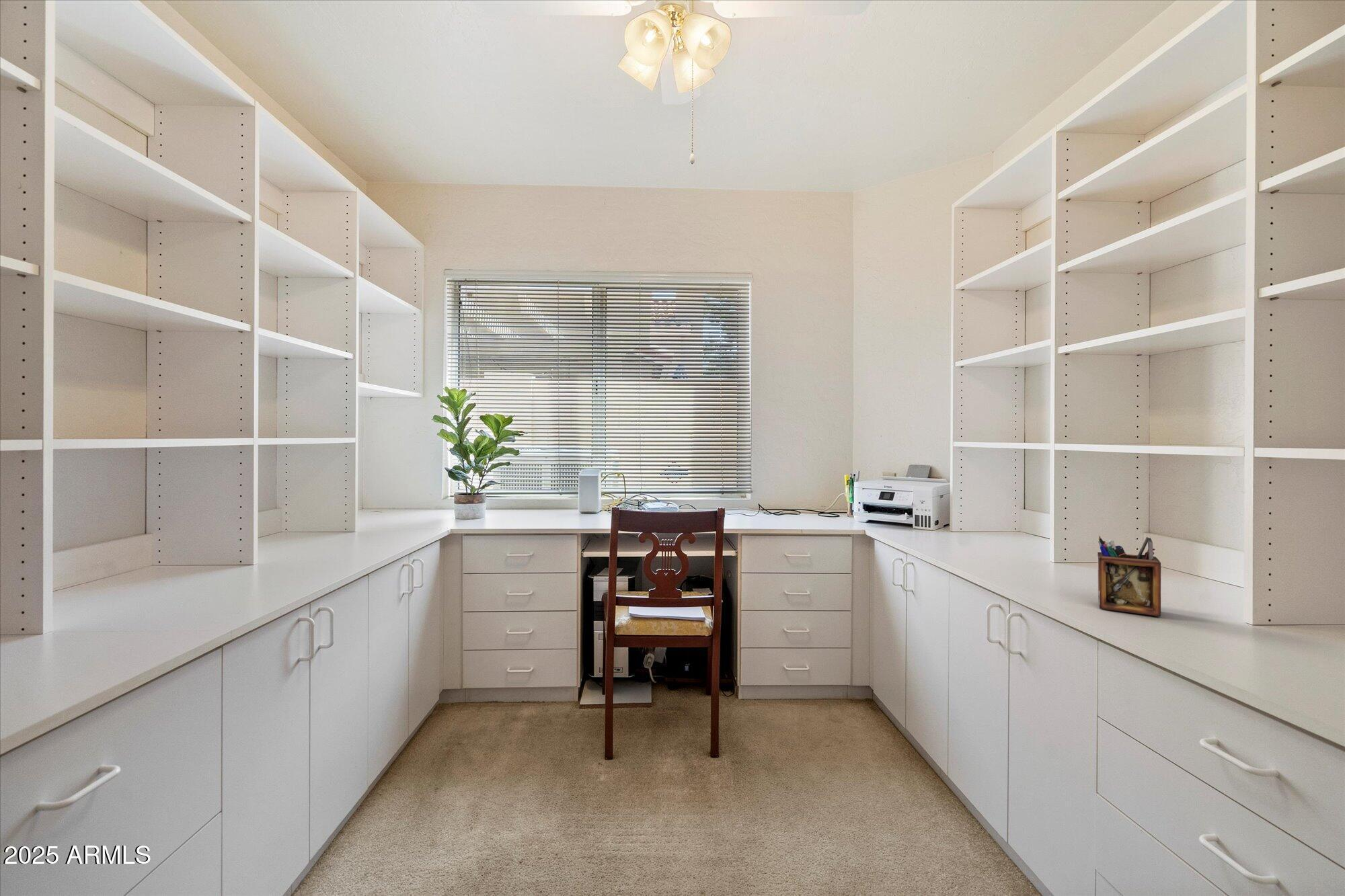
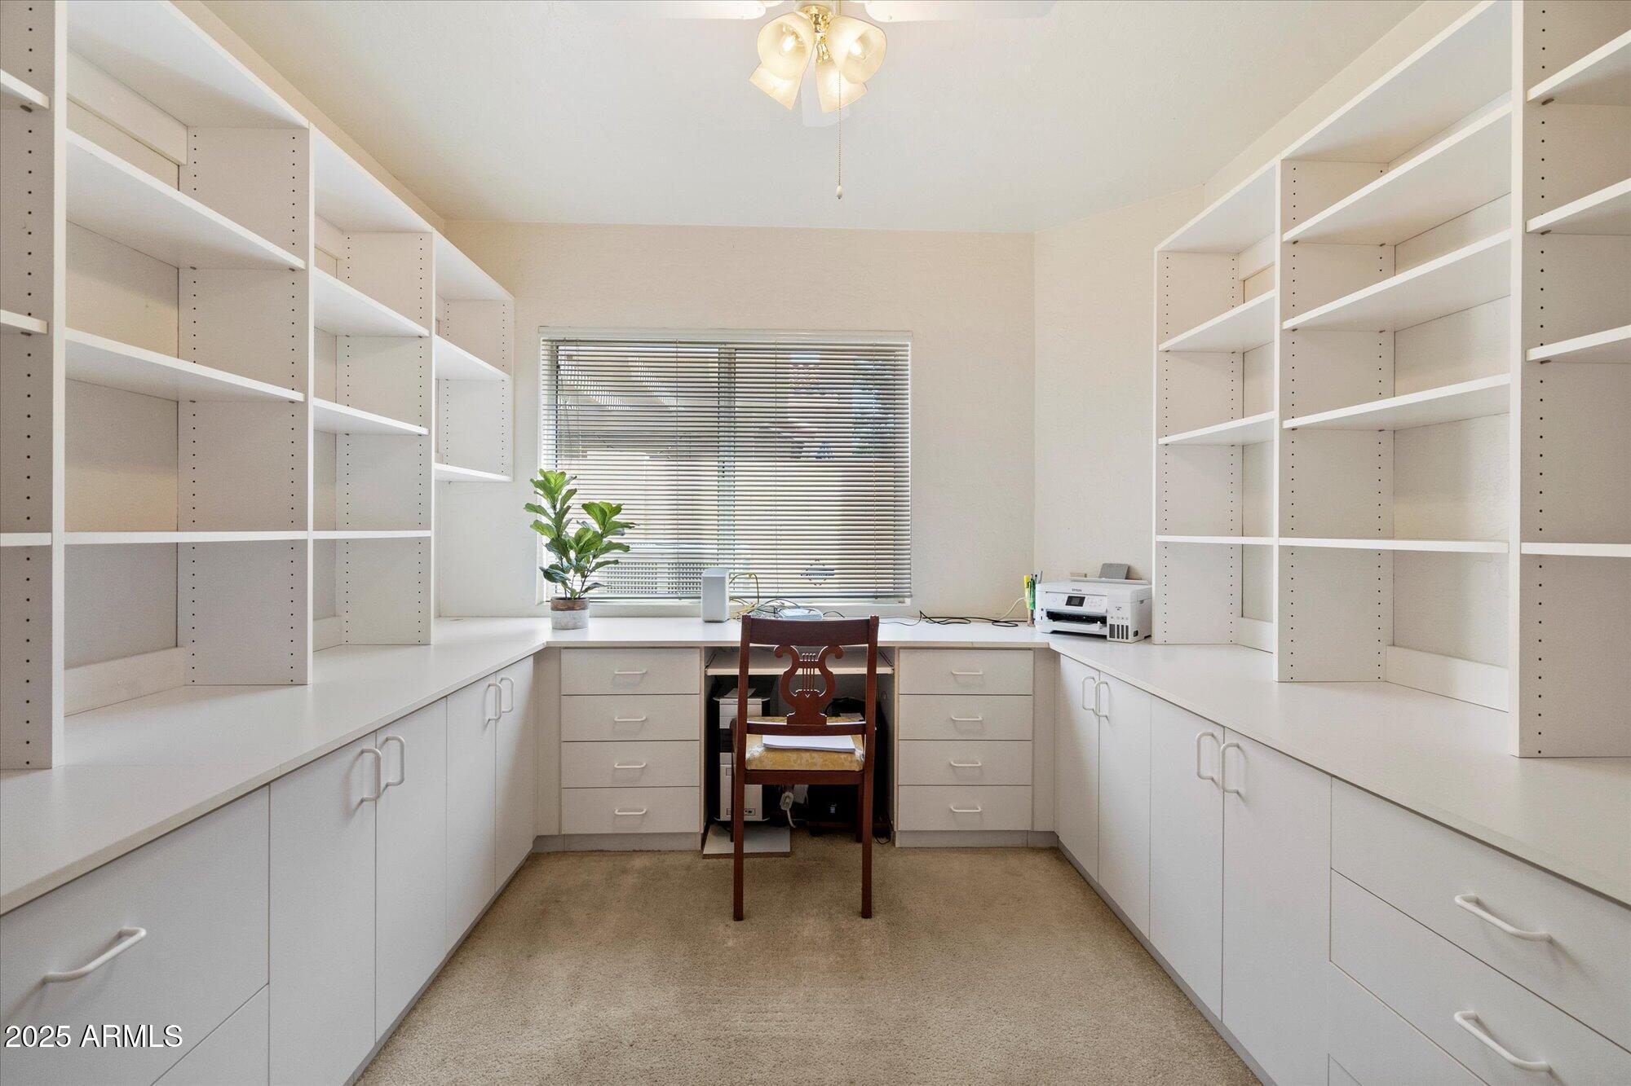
- desk organizer [1097,535,1161,617]
